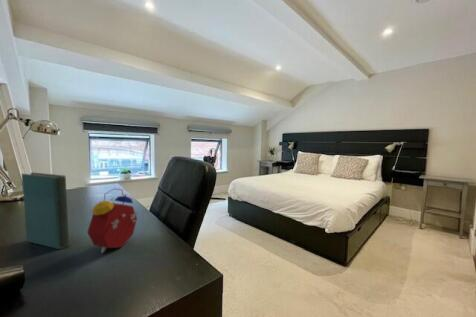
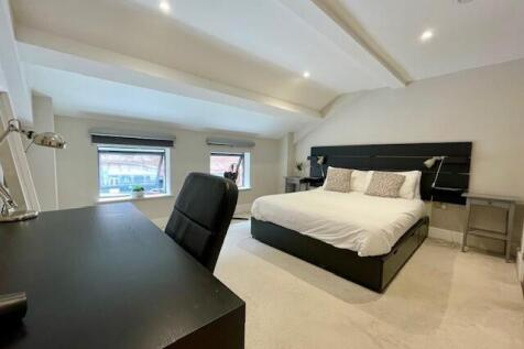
- book [21,172,70,250]
- alarm clock [87,187,139,254]
